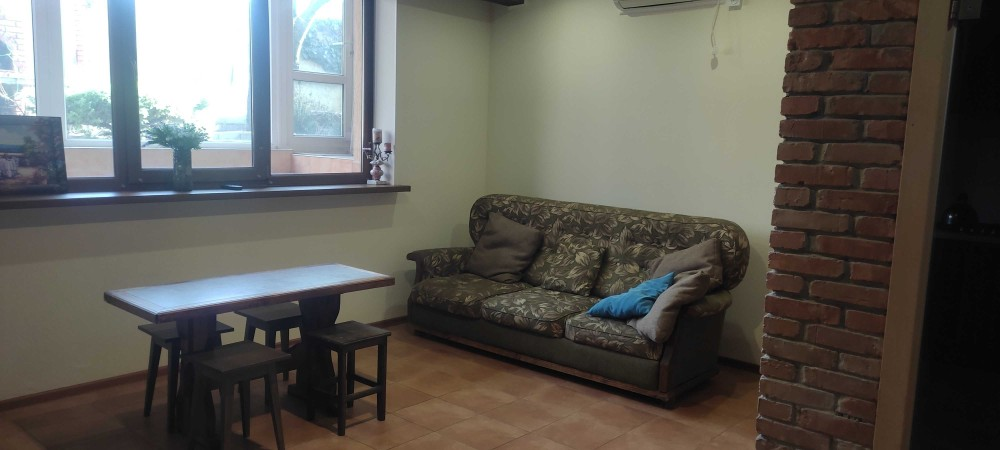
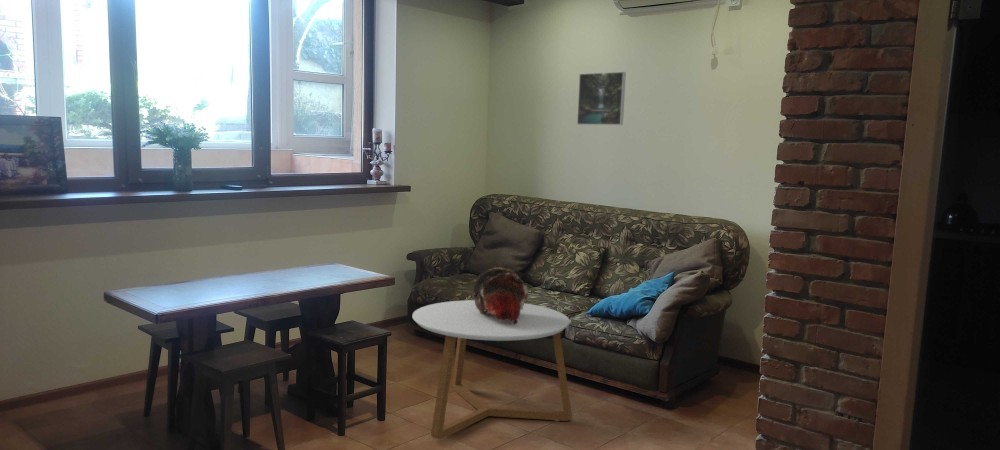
+ coffee table [411,299,573,440]
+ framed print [576,71,627,126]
+ decorative bowl [472,266,529,325]
